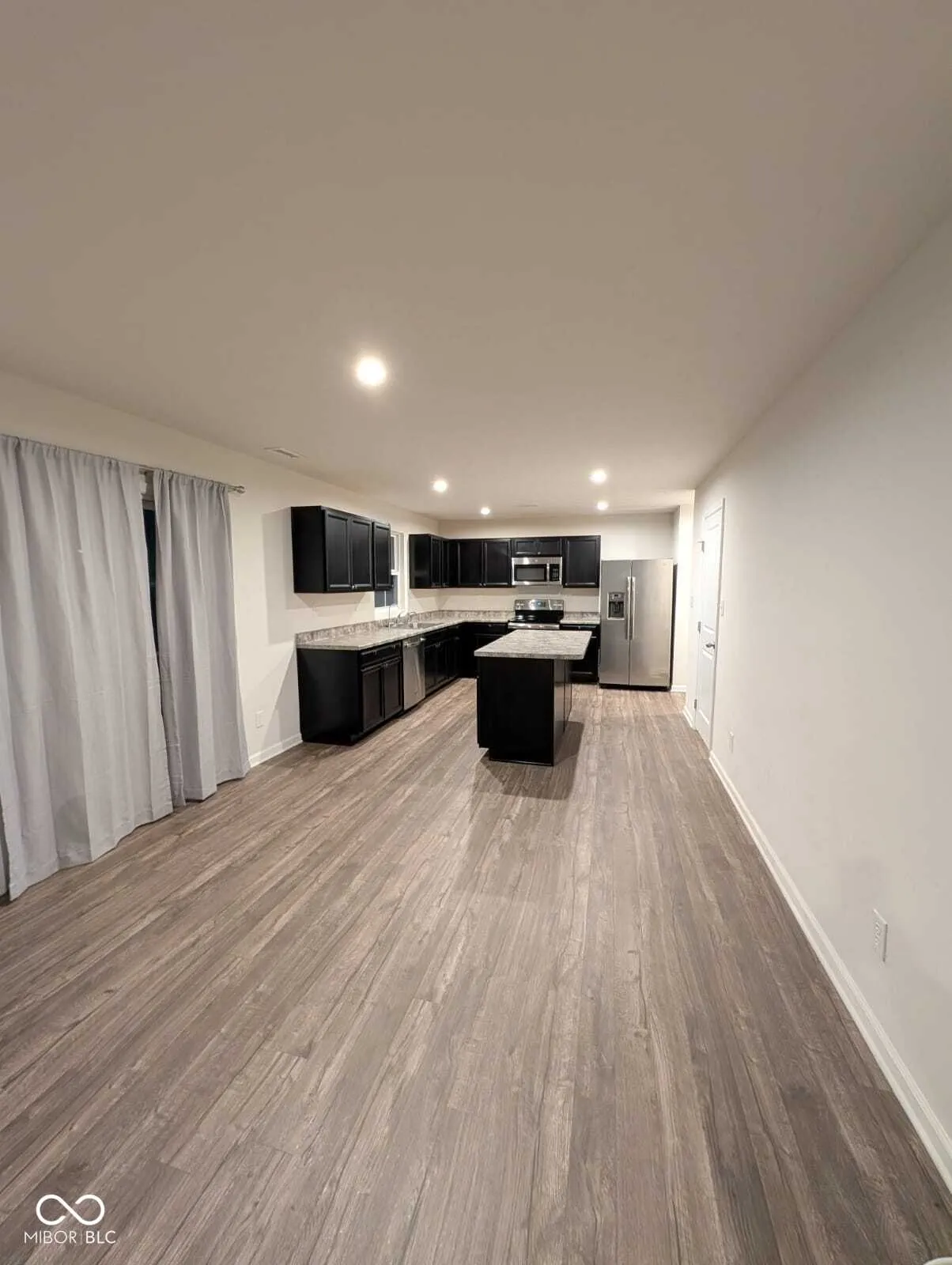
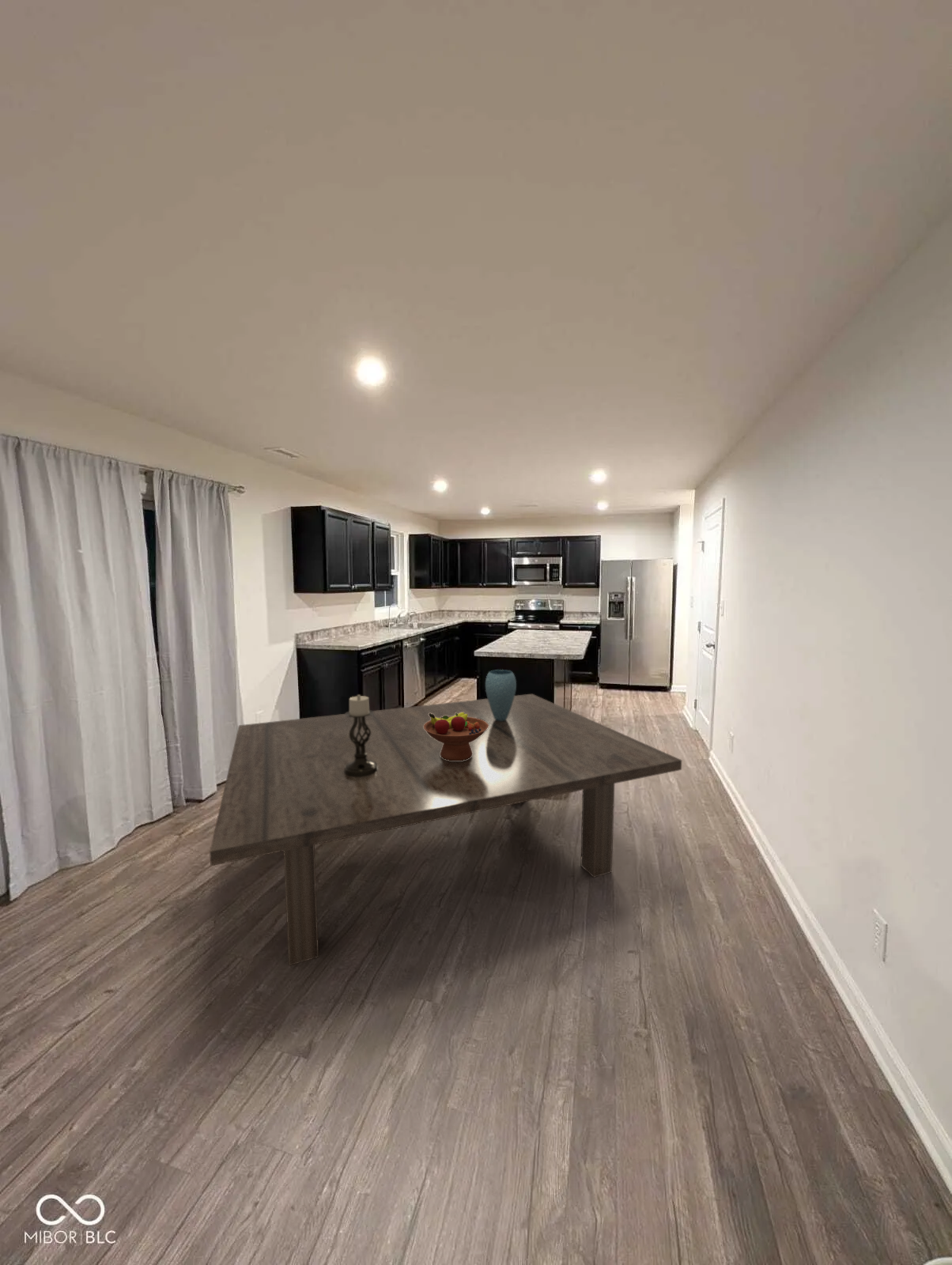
+ fruit bowl [424,712,489,761]
+ vase [485,669,517,721]
+ dining table [209,693,682,967]
+ candle holder [344,694,378,777]
